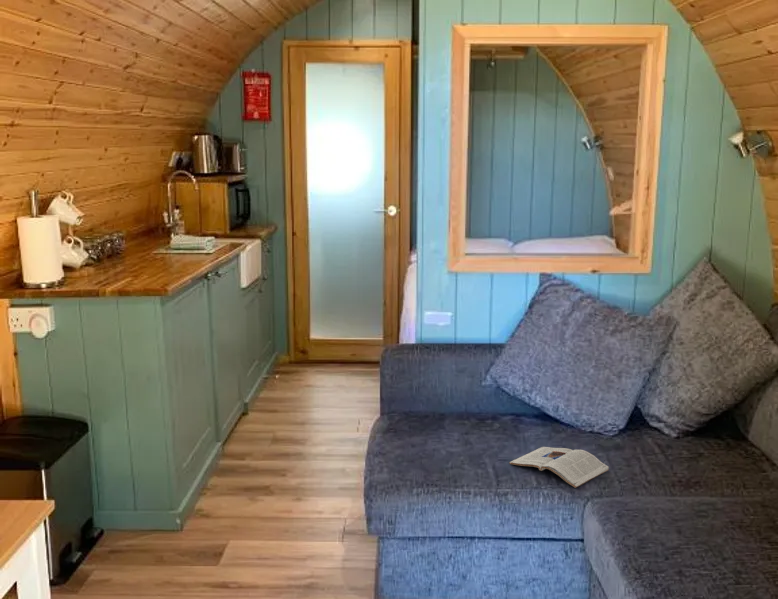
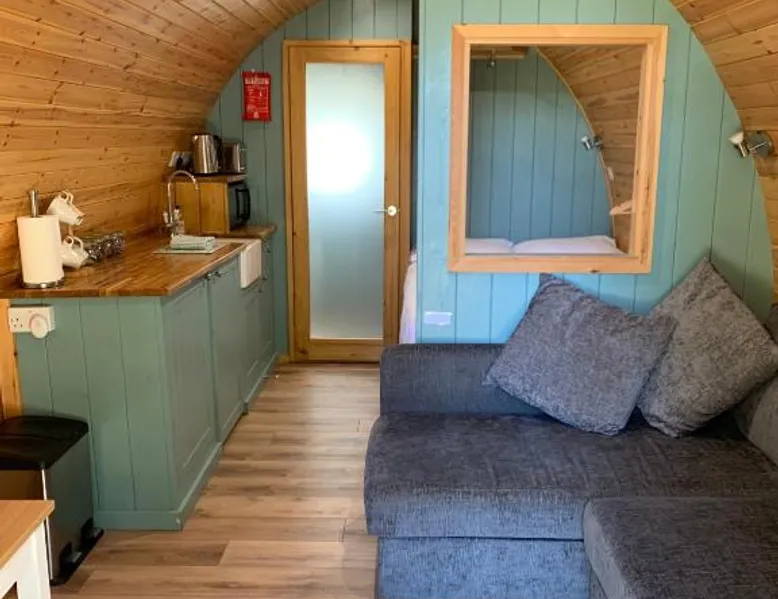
- magazine [508,446,610,489]
